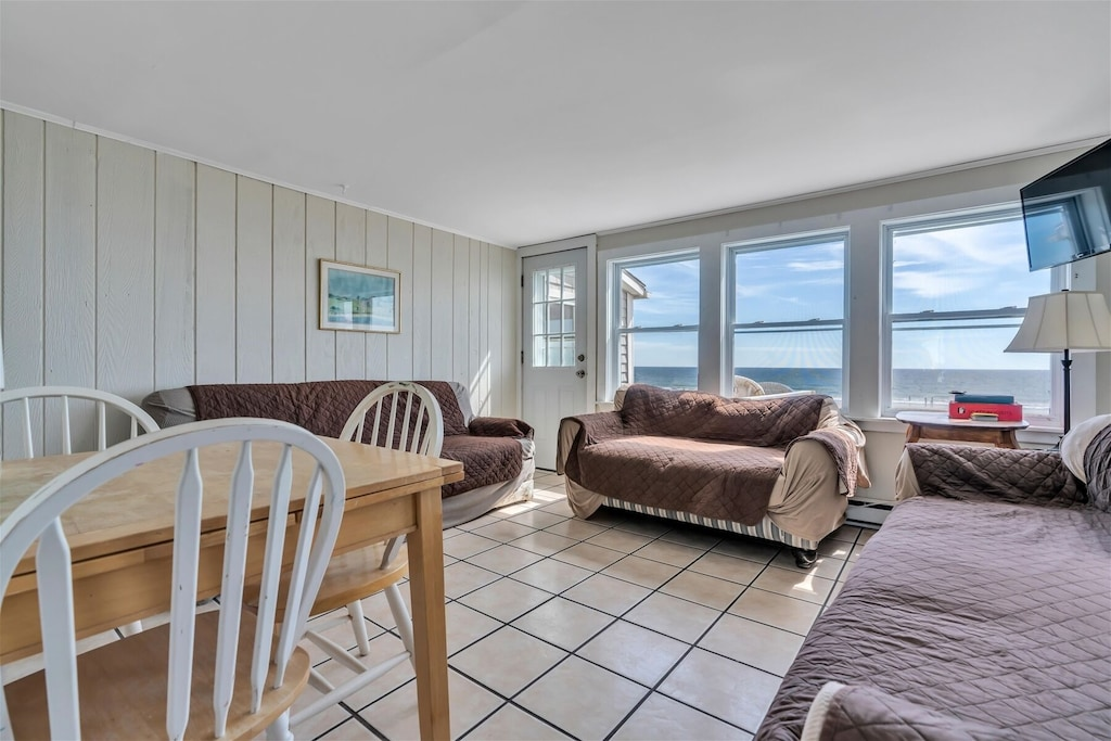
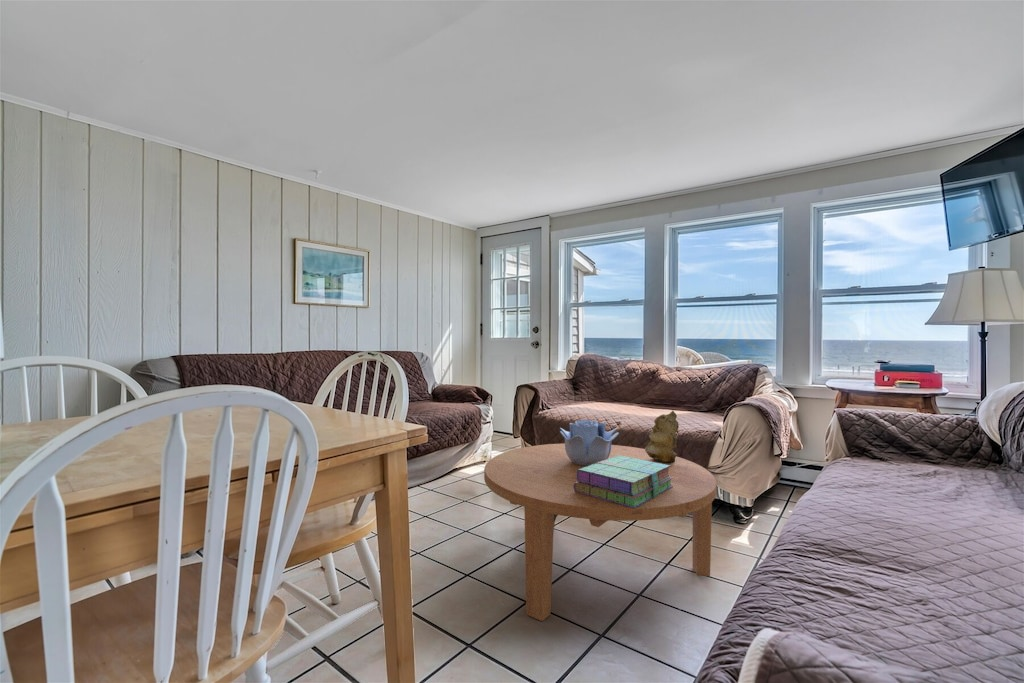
+ coffee table [483,443,718,622]
+ stack of books [574,455,673,508]
+ decorative bowl [559,419,620,466]
+ seashell [644,410,680,463]
